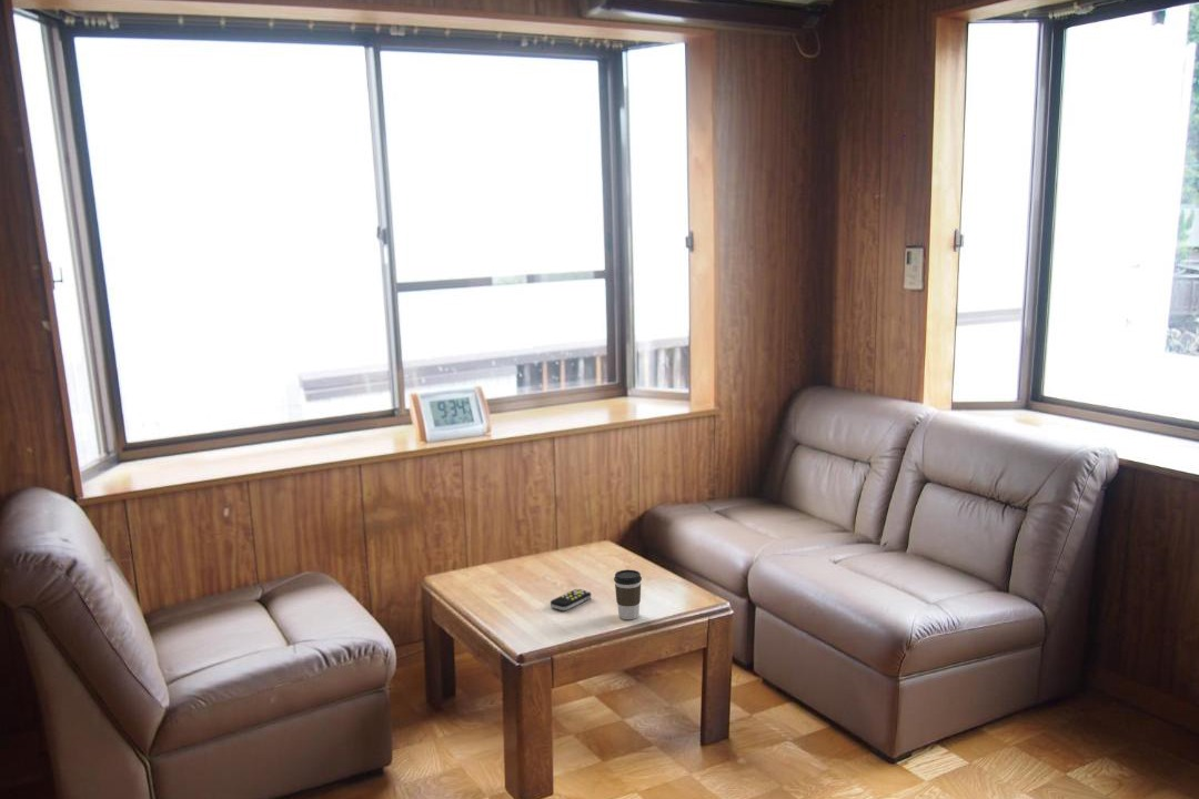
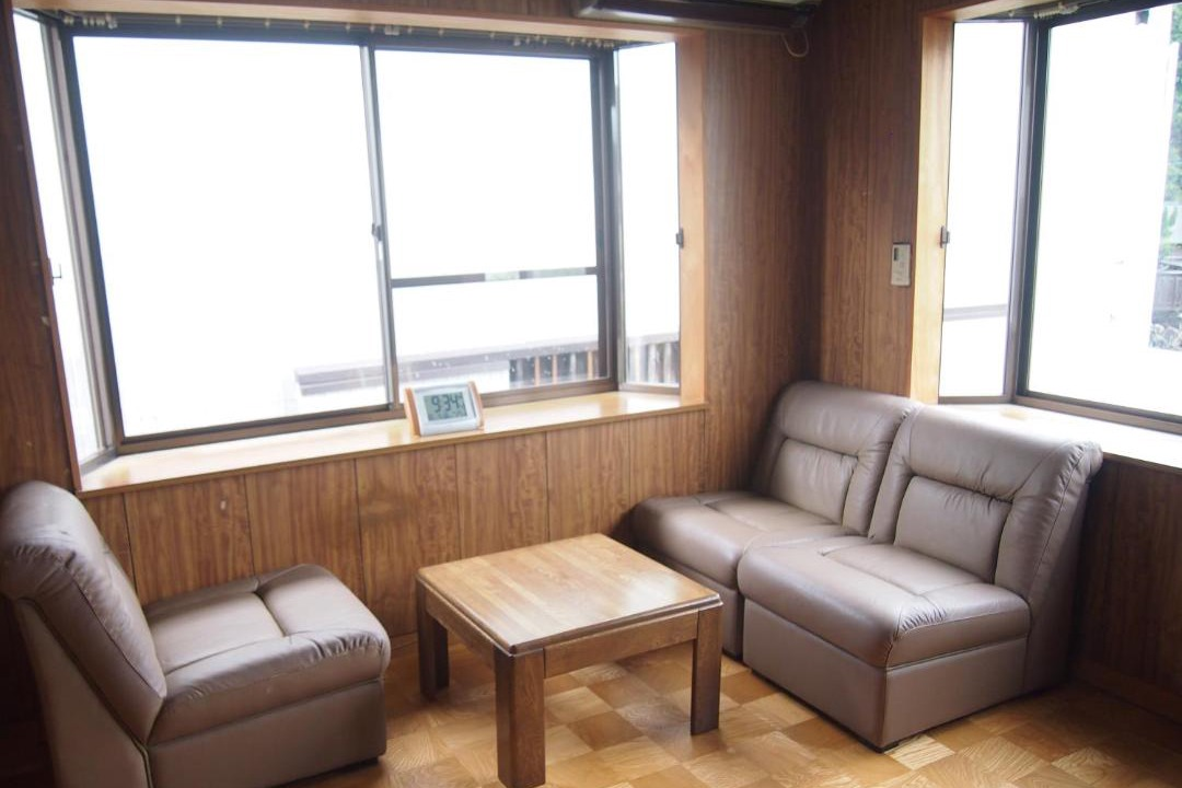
- coffee cup [613,568,643,620]
- remote control [550,587,593,611]
